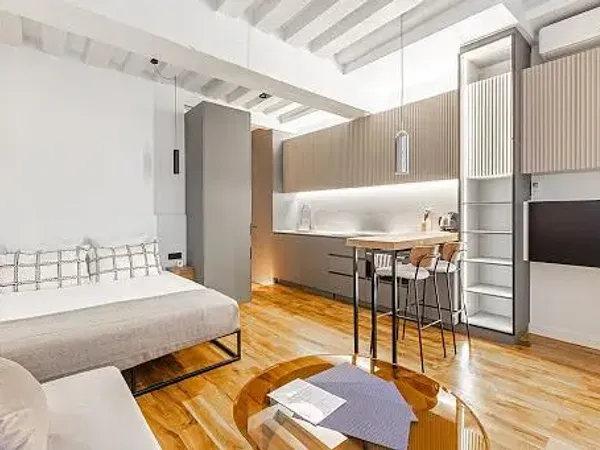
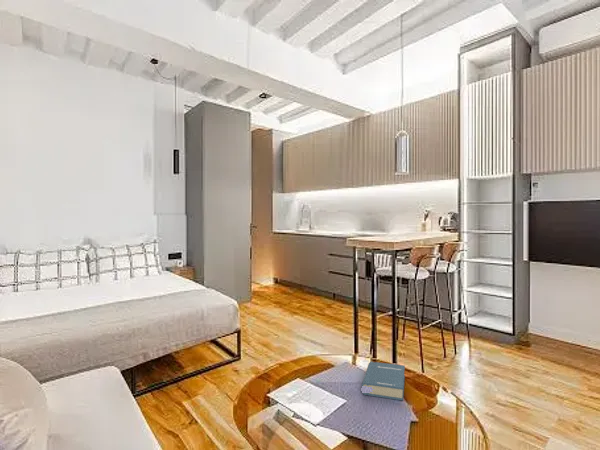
+ hardback book [361,361,406,402]
